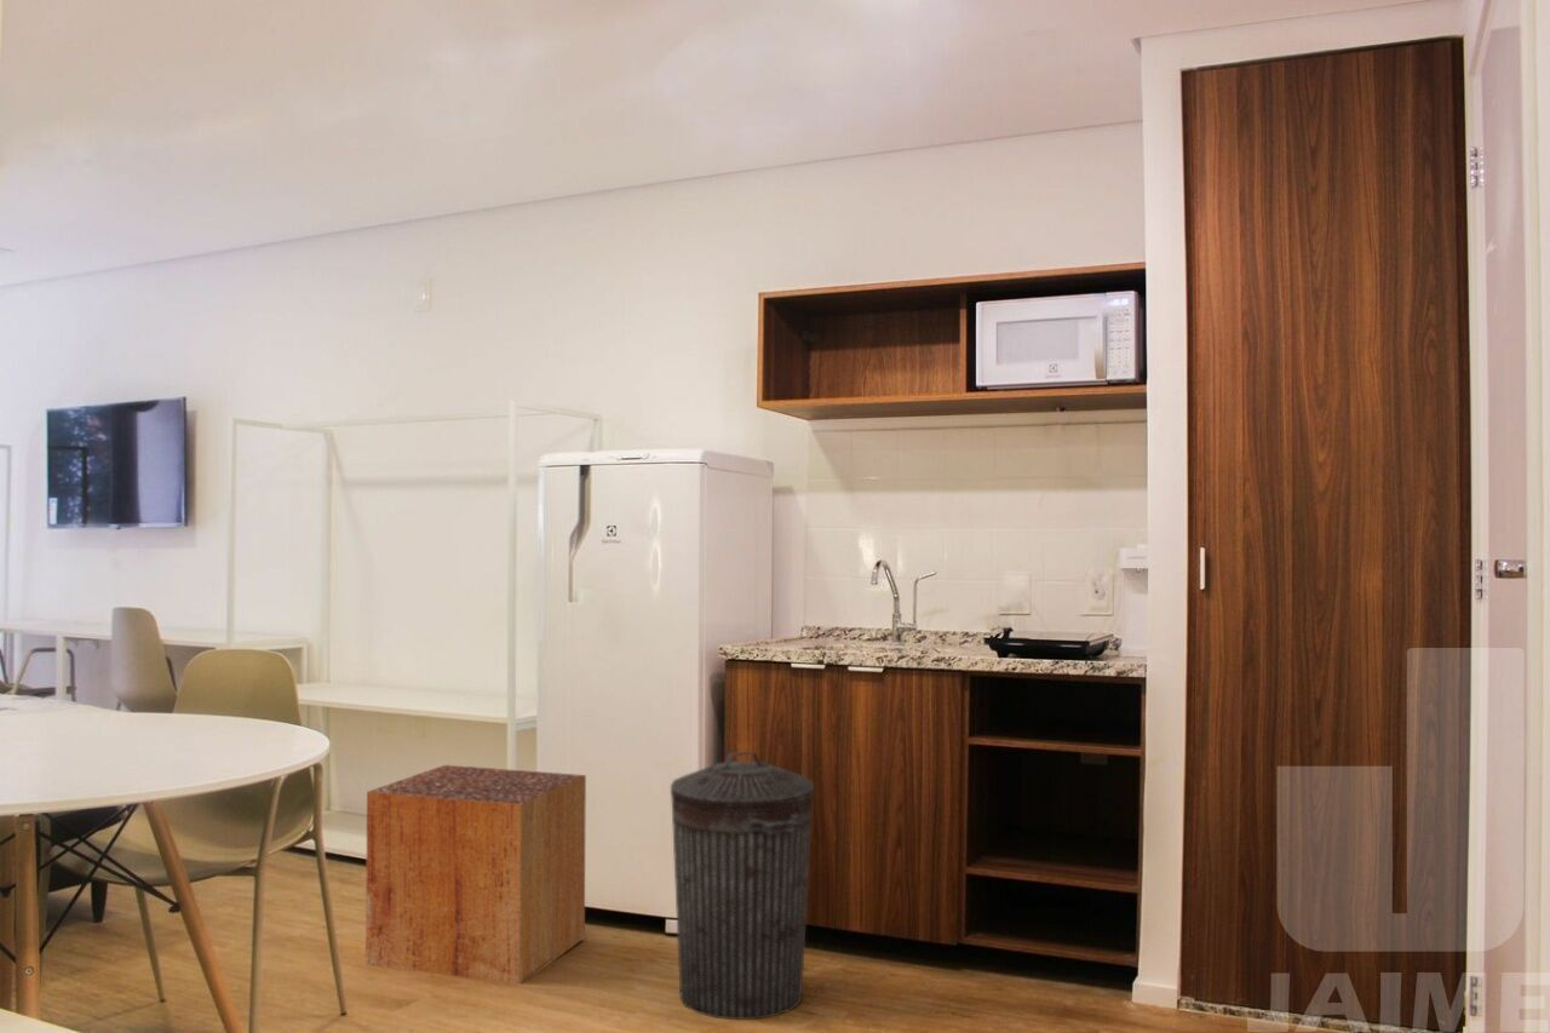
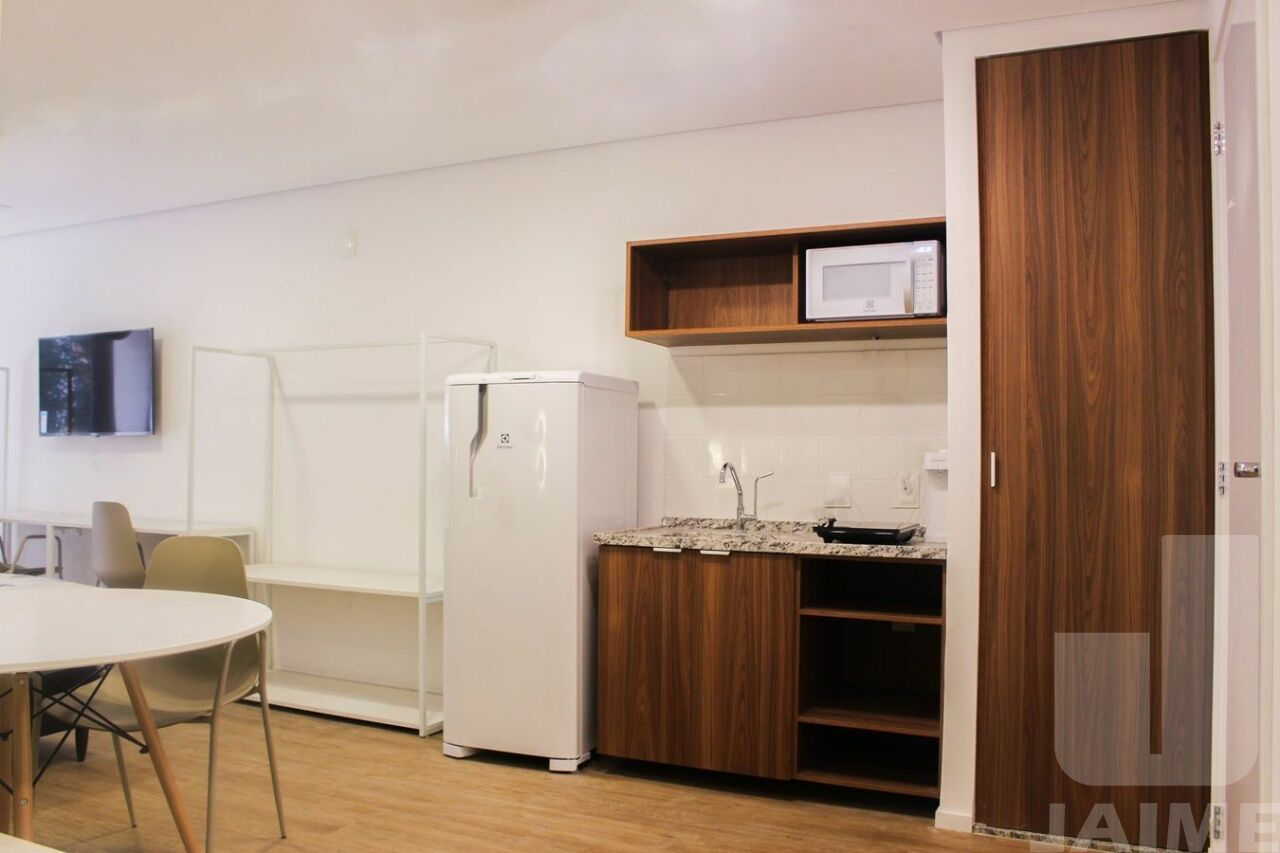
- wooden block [364,764,587,985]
- trash can [670,750,815,1021]
